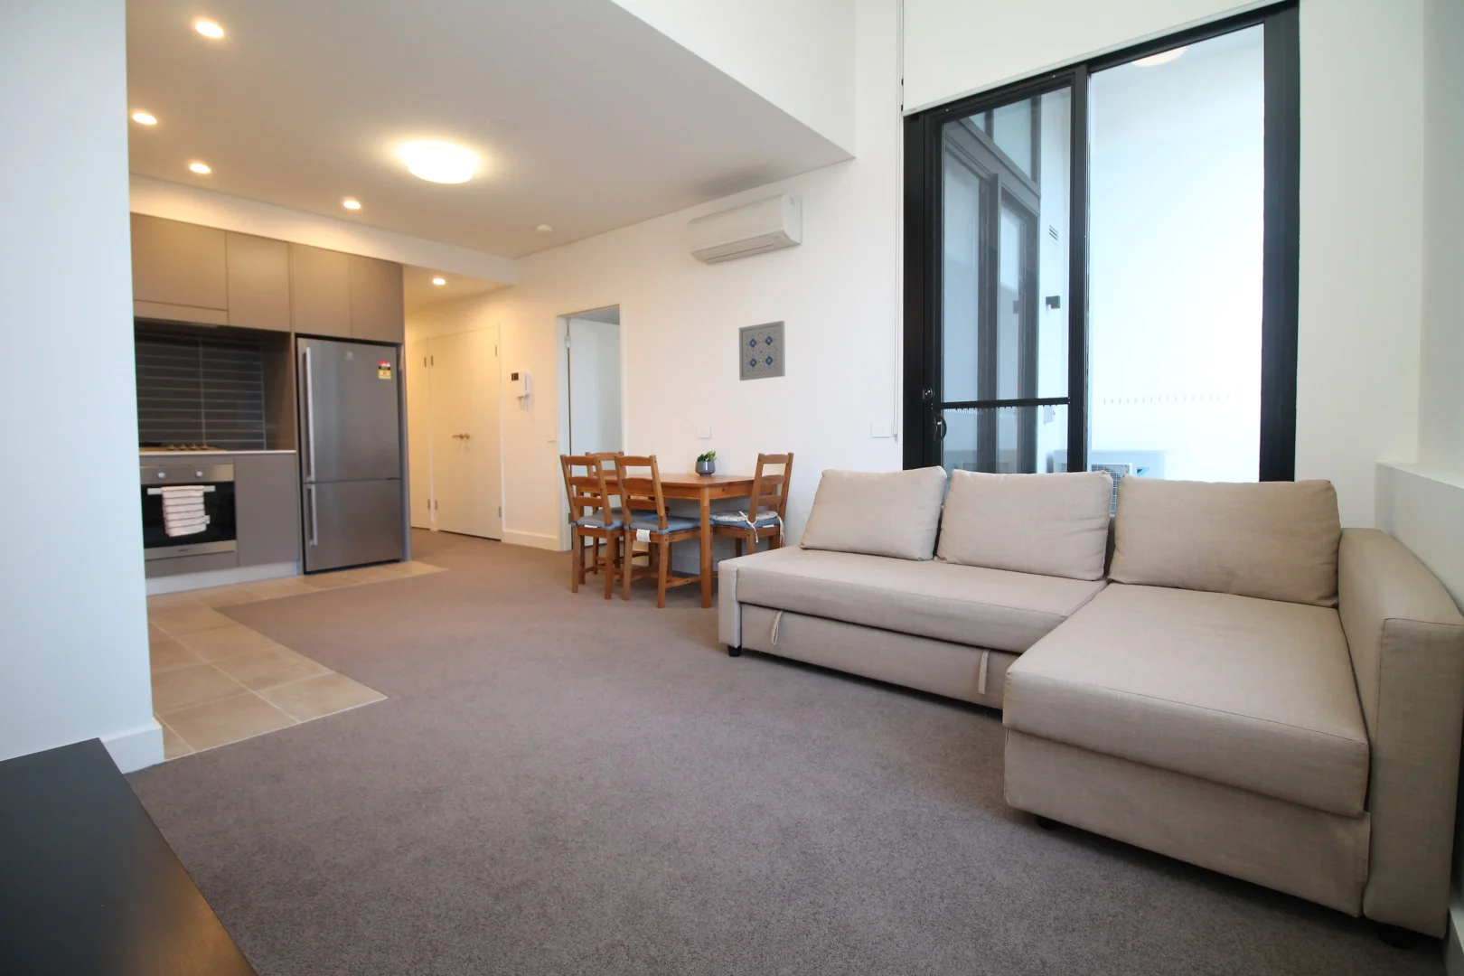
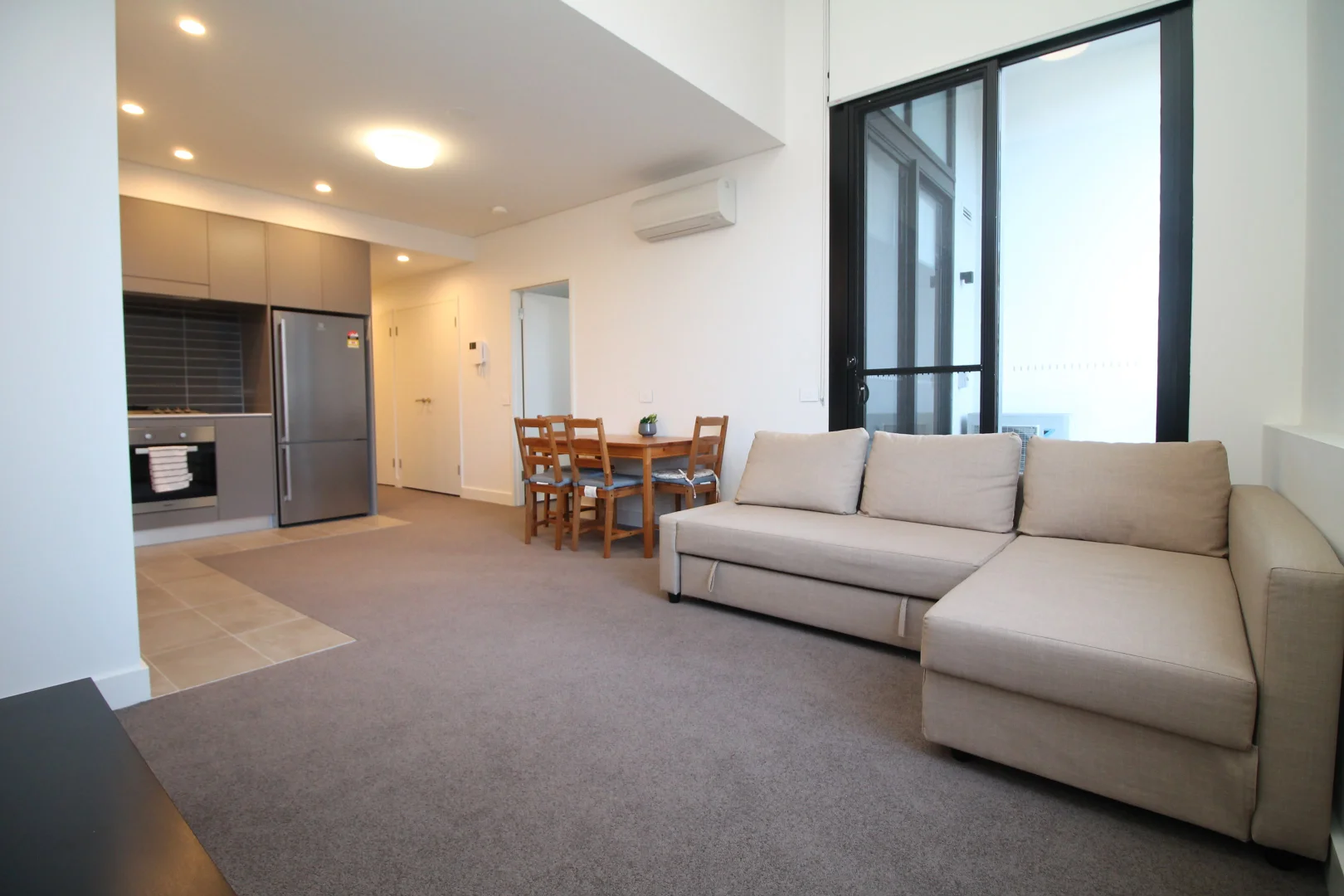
- wall art [739,320,786,381]
